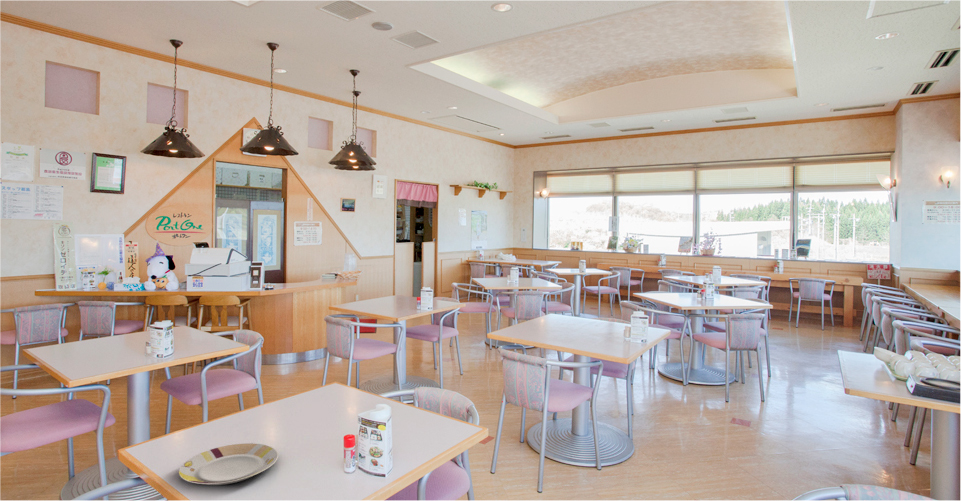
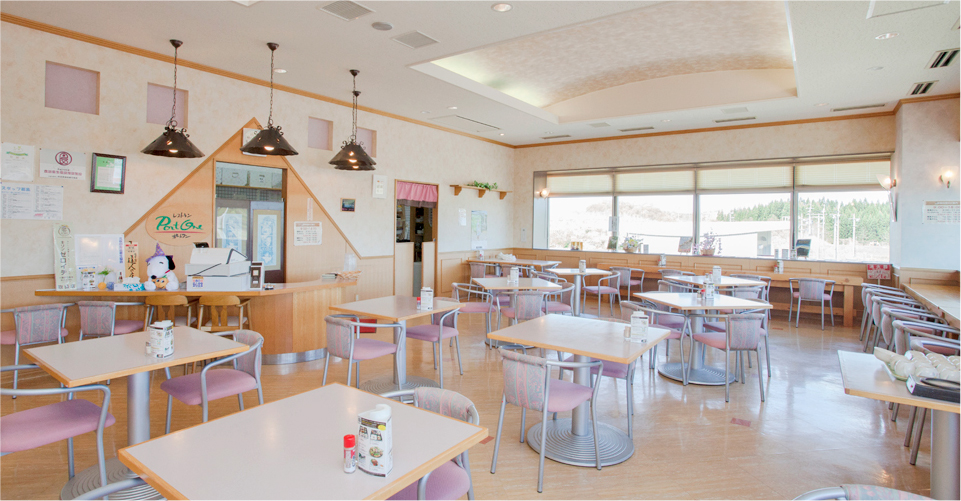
- plate [178,442,279,486]
